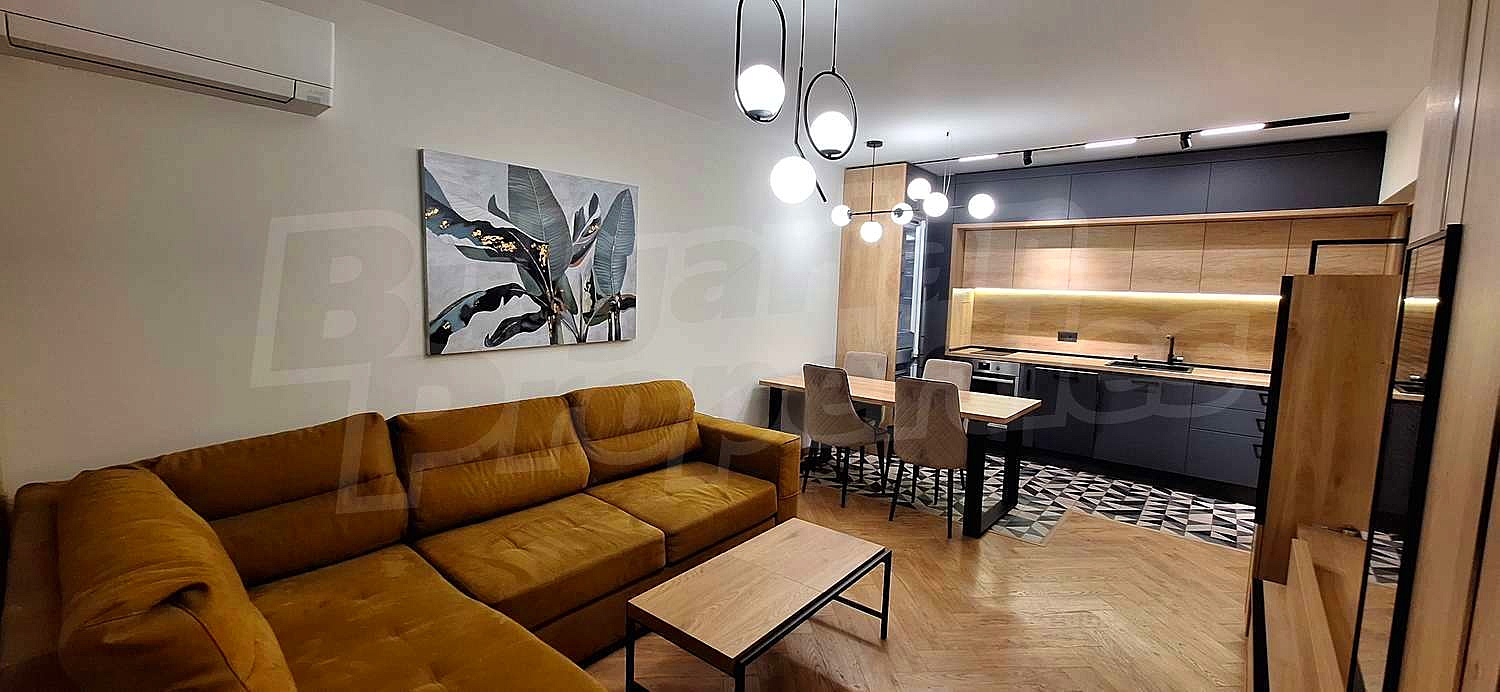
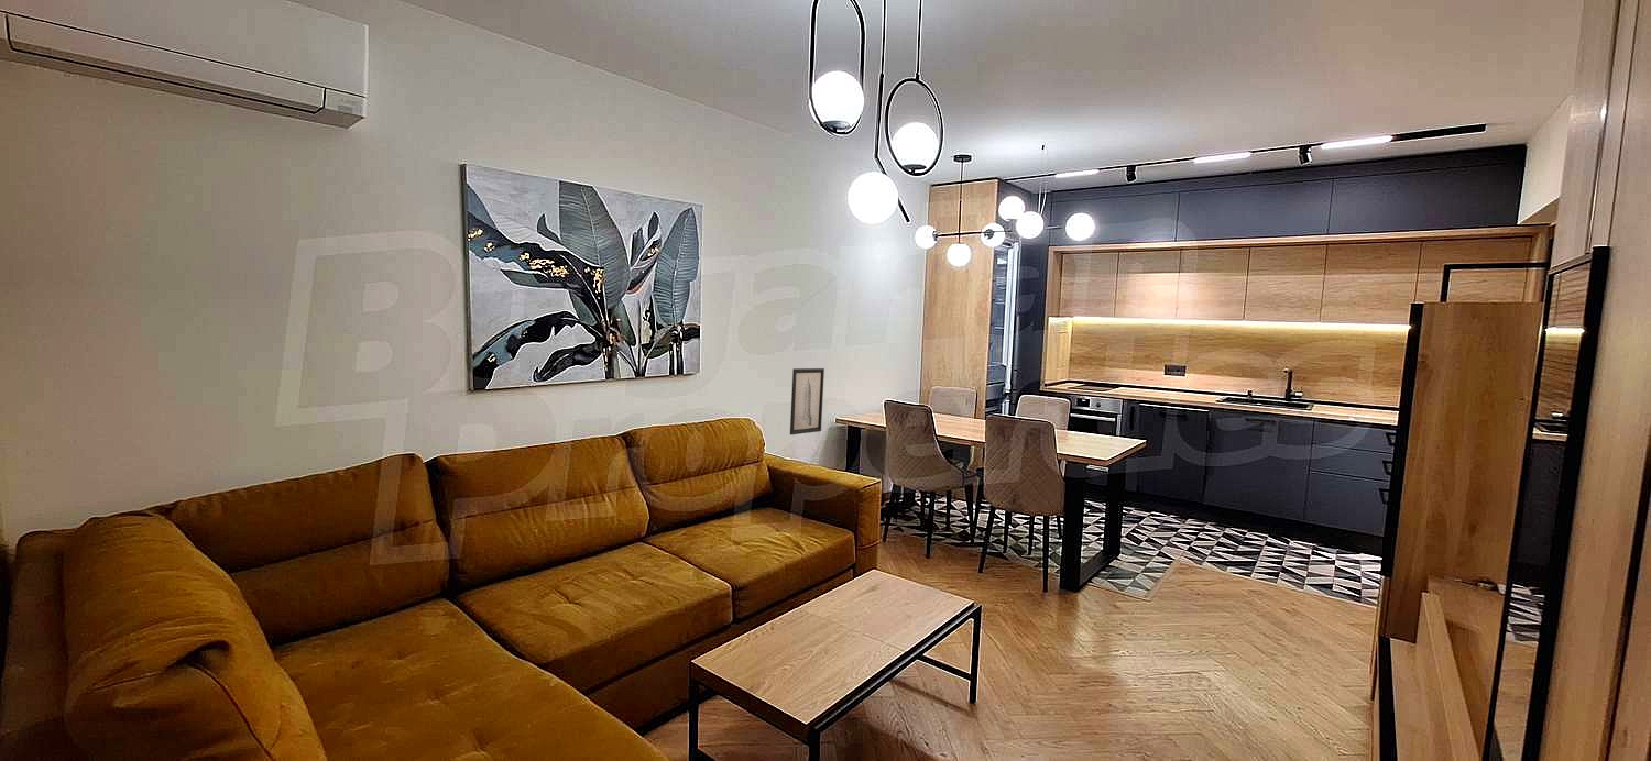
+ wall art [789,367,826,435]
